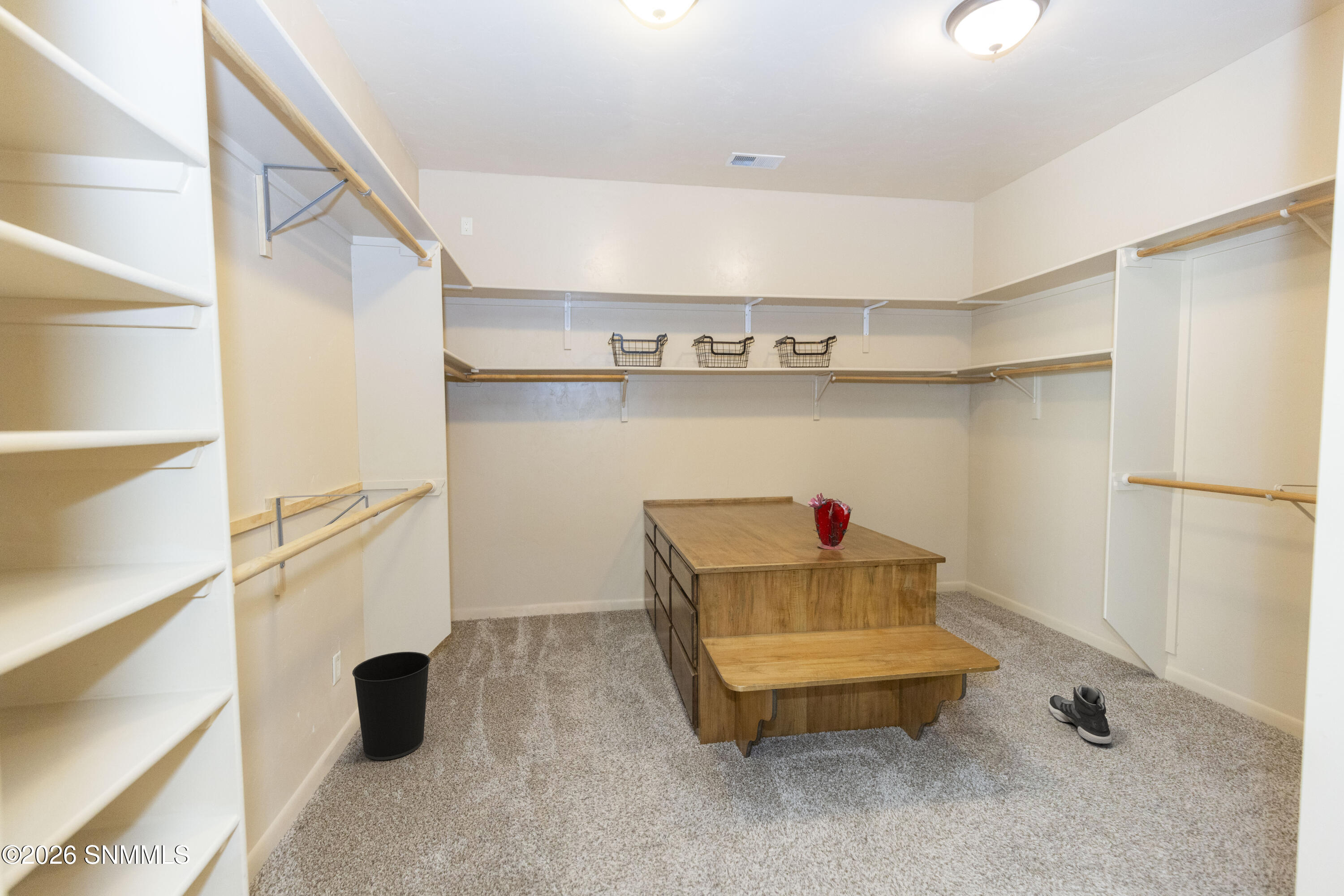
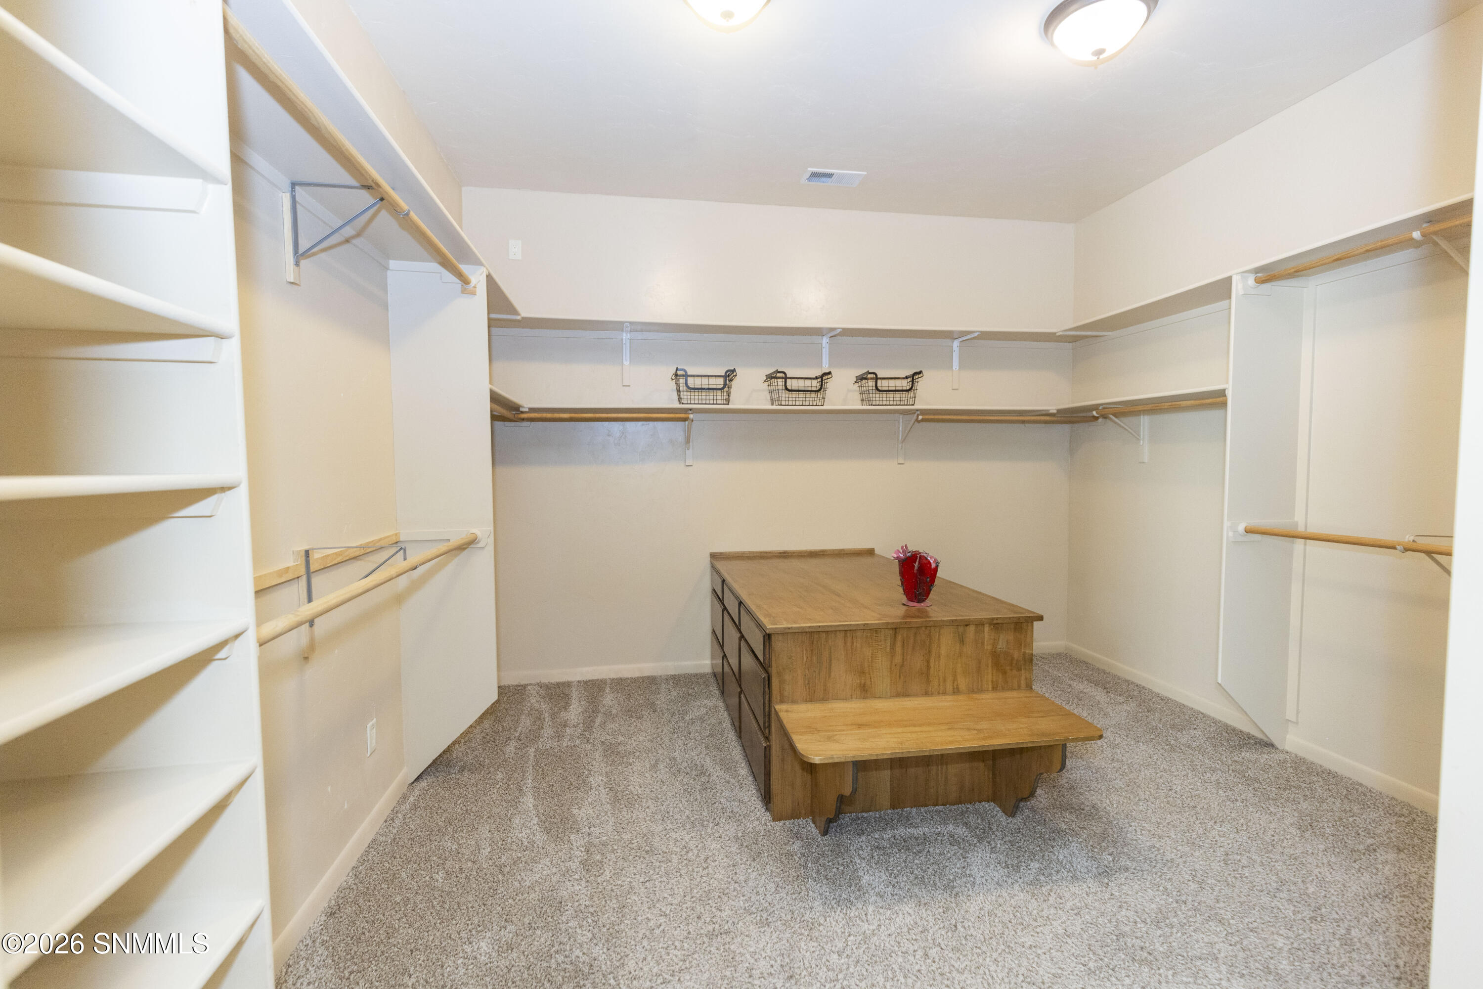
- sneaker [1048,685,1112,744]
- wastebasket [352,651,431,761]
